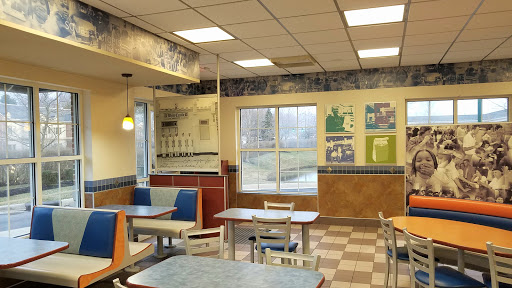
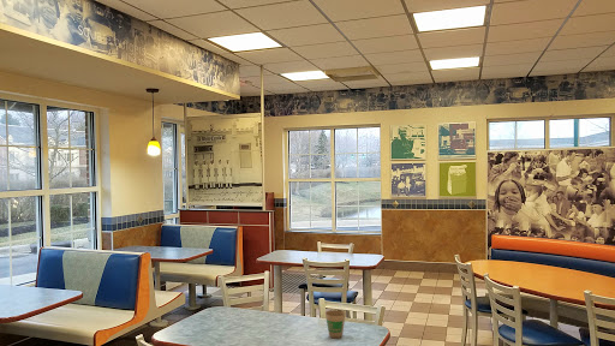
+ paper cup [324,309,347,339]
